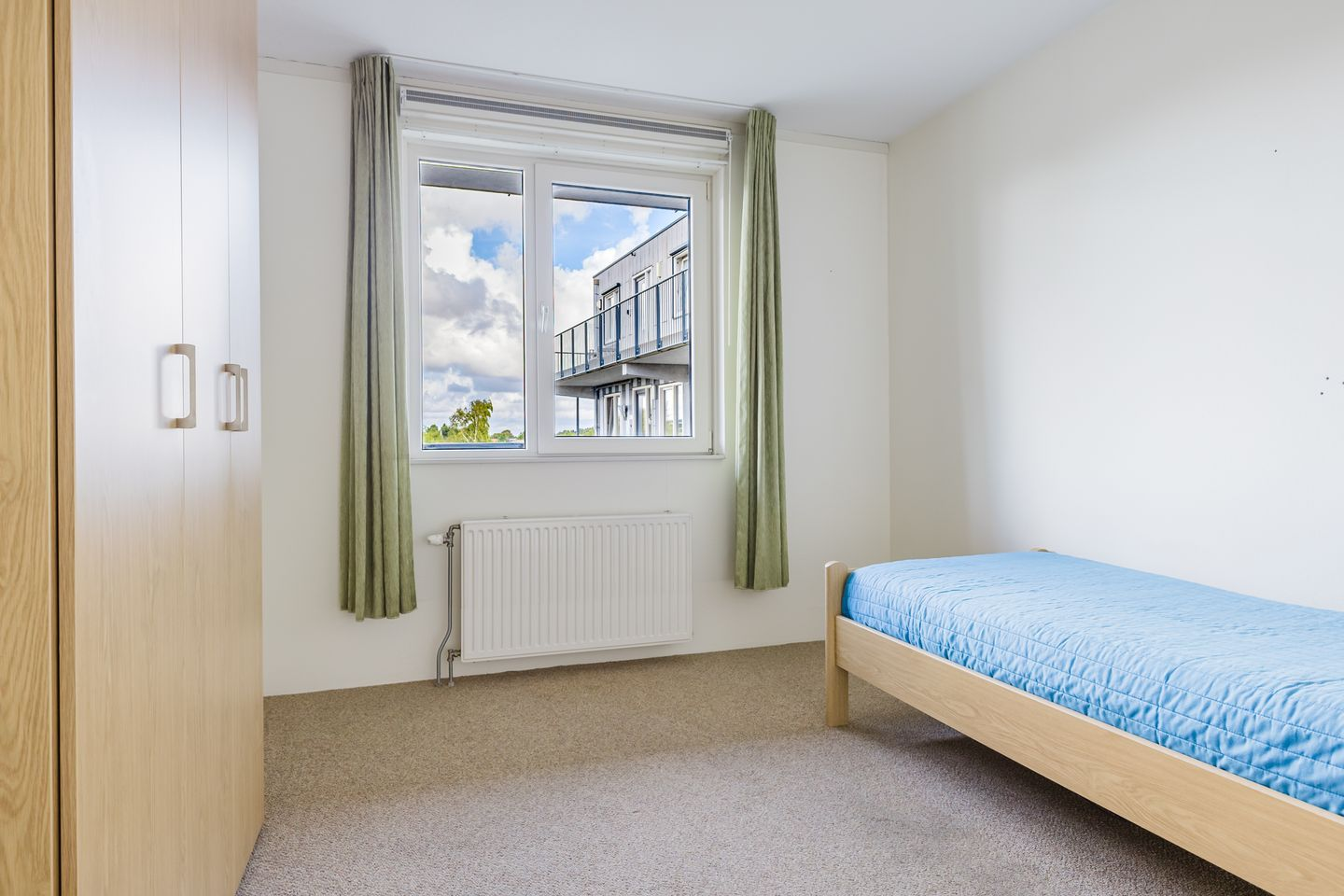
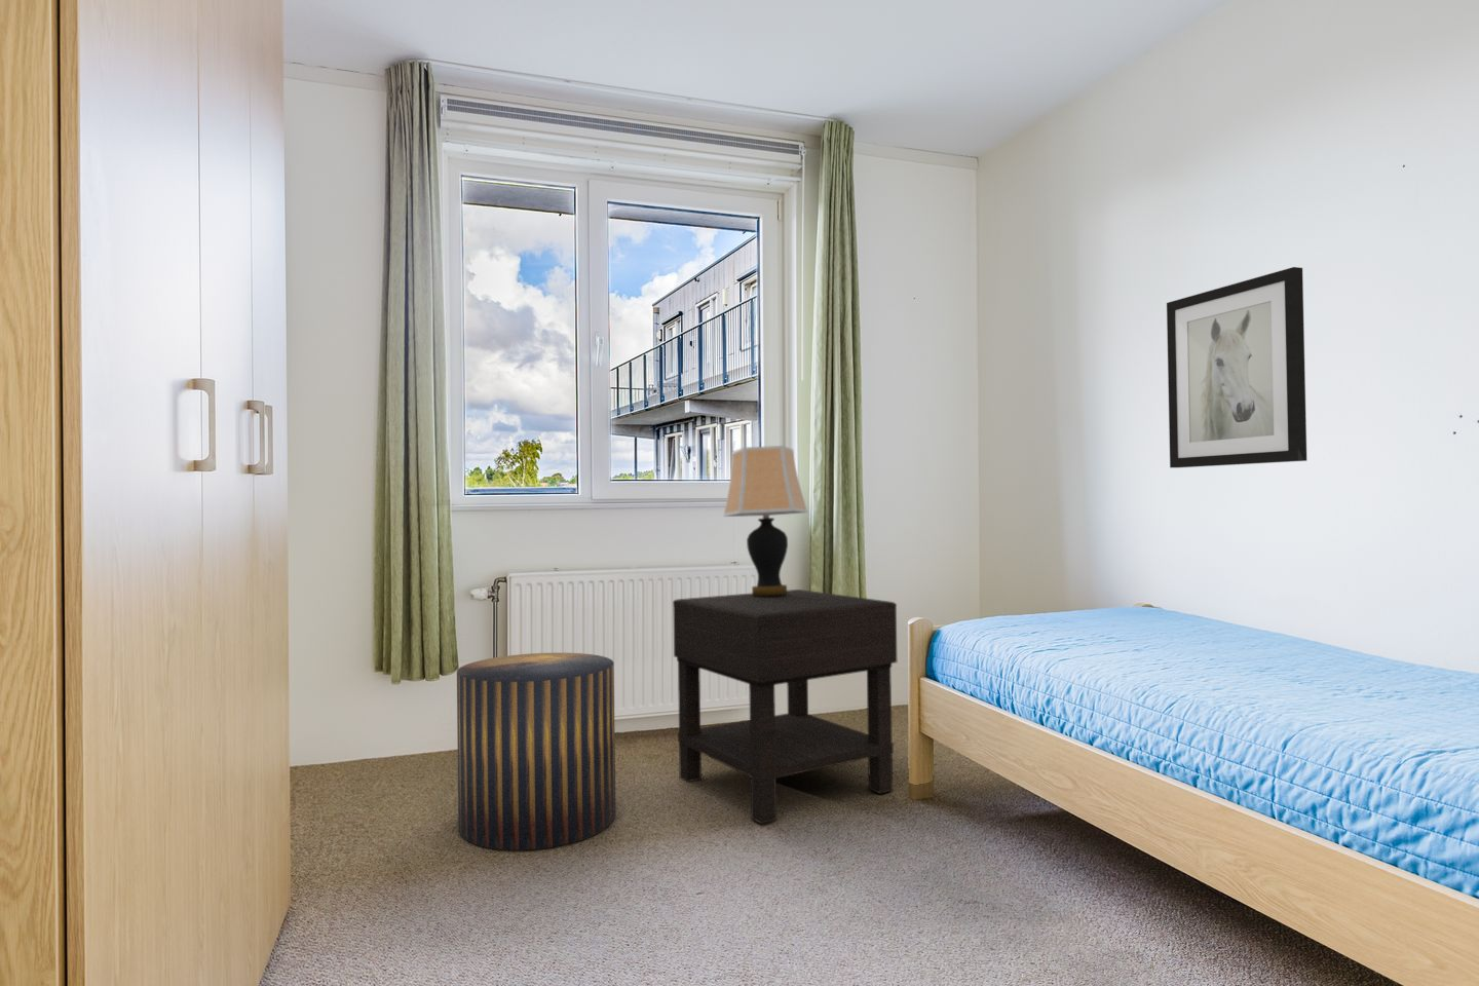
+ nightstand [671,589,898,824]
+ stool [456,651,617,851]
+ table lamp [722,445,809,595]
+ wall art [1165,266,1307,469]
